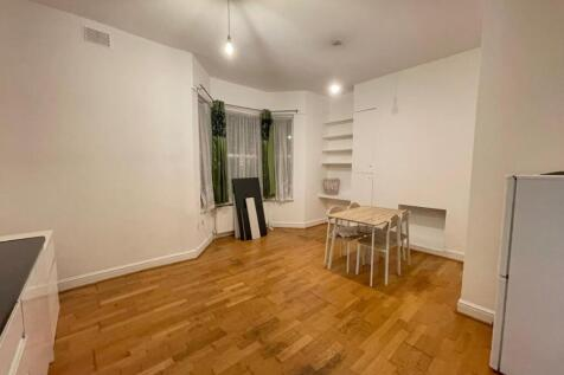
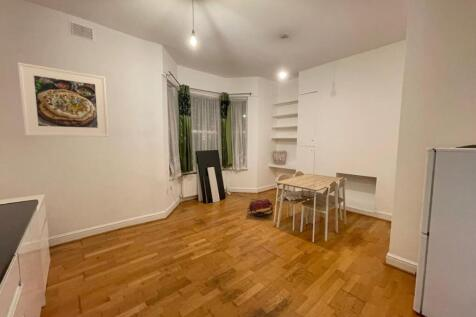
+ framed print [17,62,109,138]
+ backpack [246,198,274,218]
